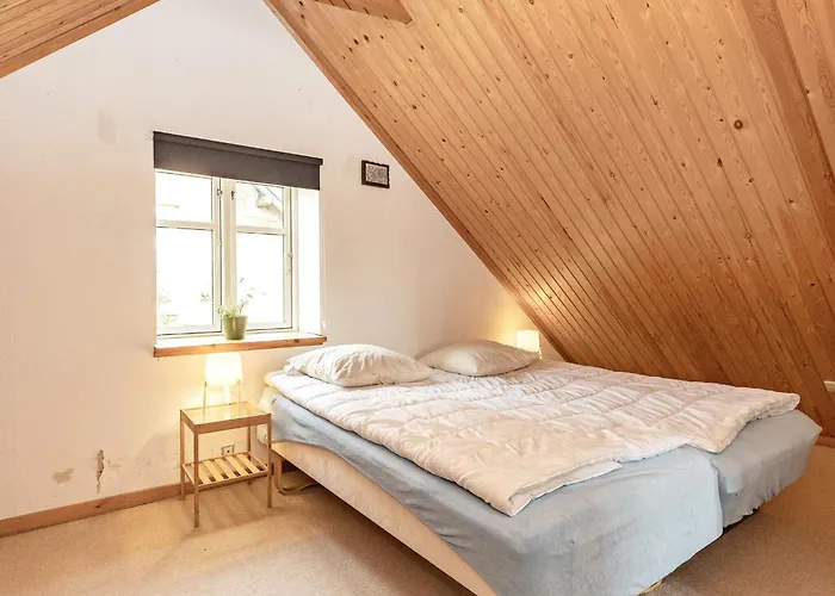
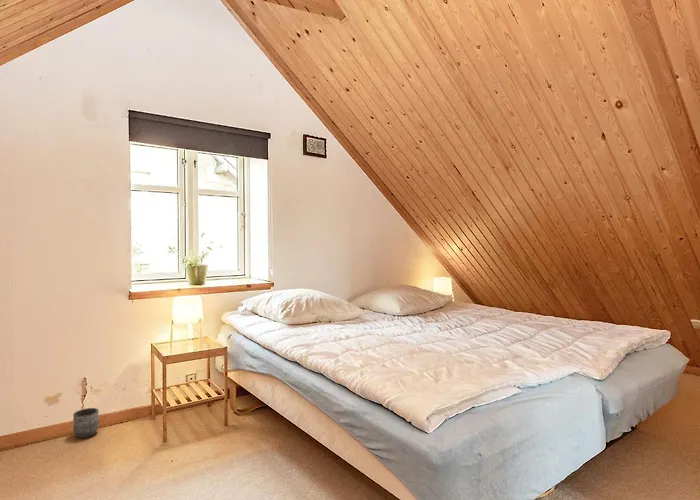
+ planter [72,407,100,439]
